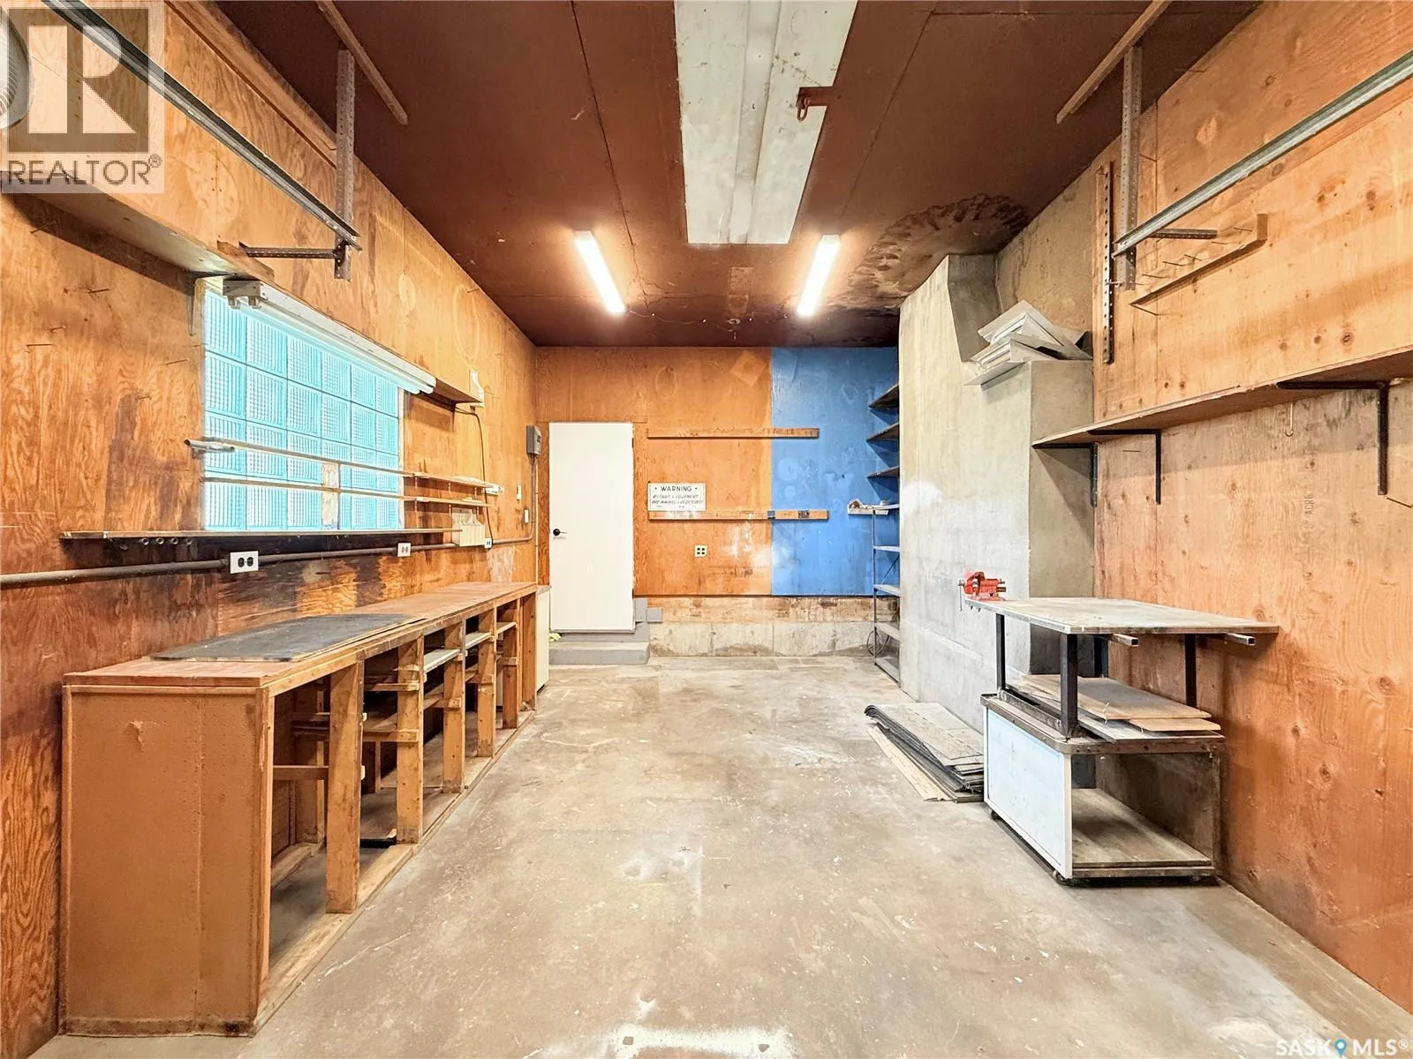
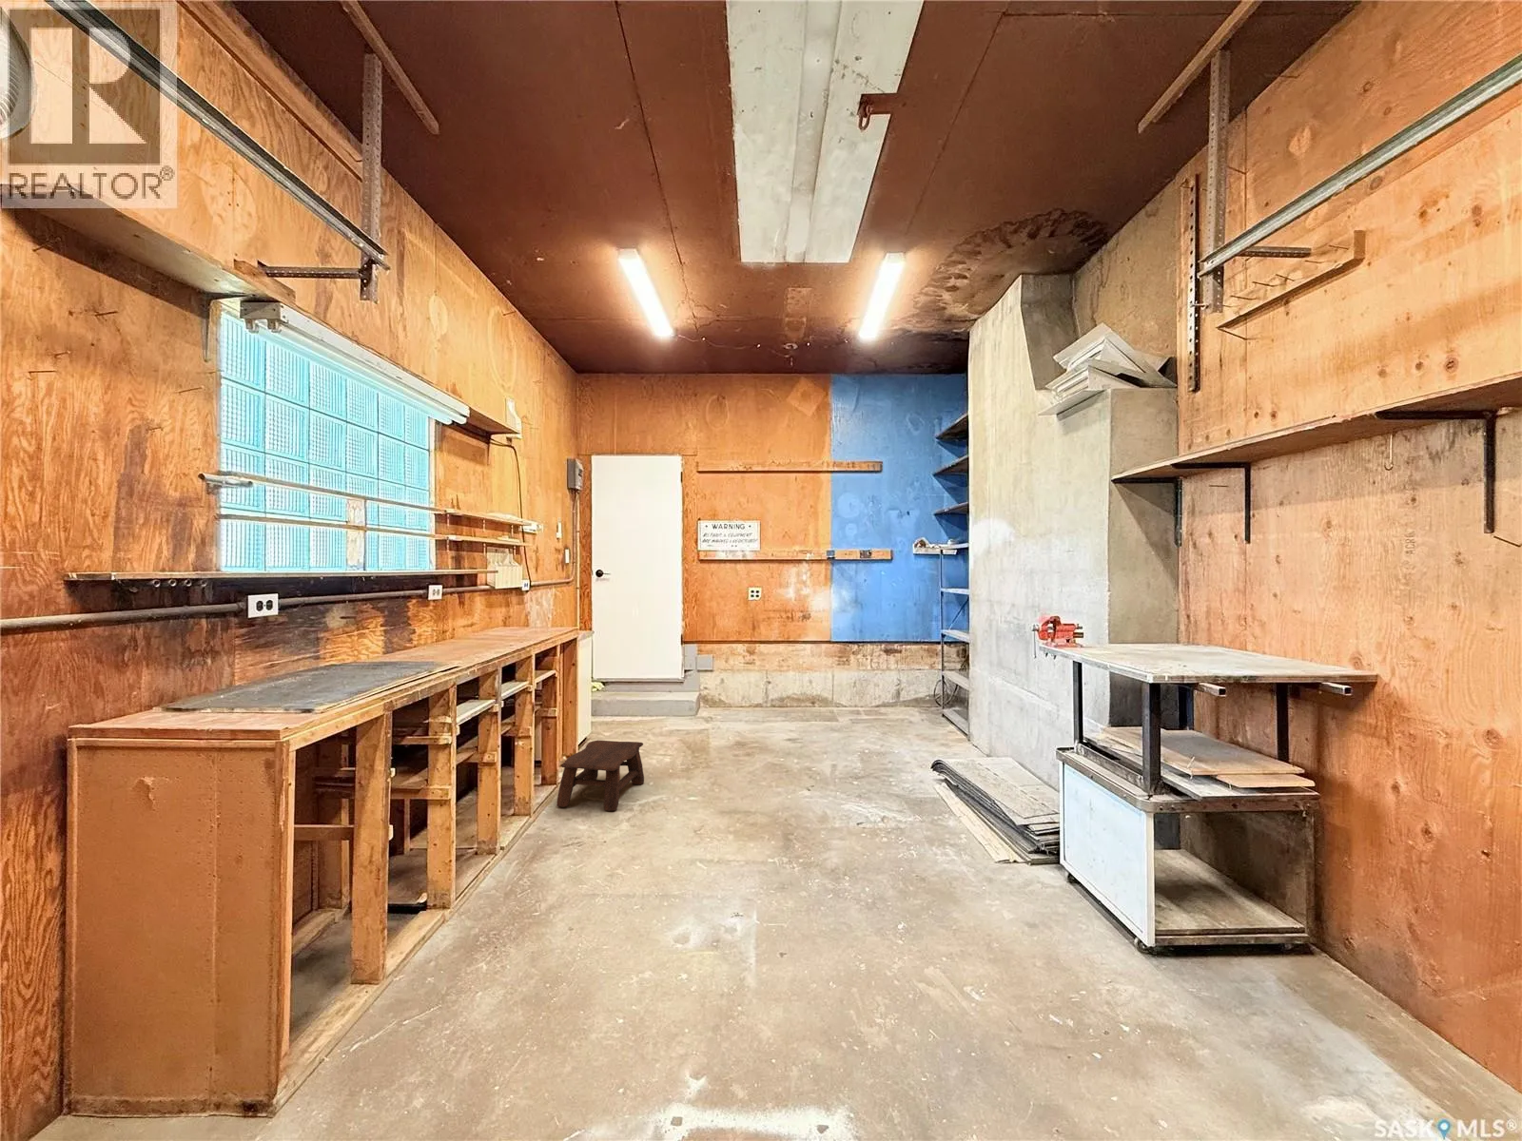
+ stool [556,739,645,813]
